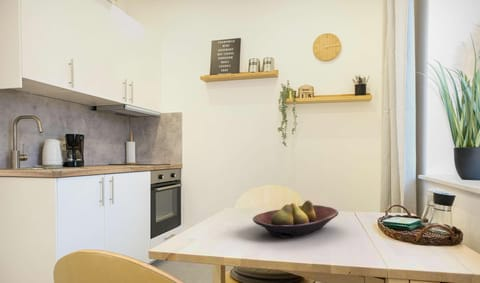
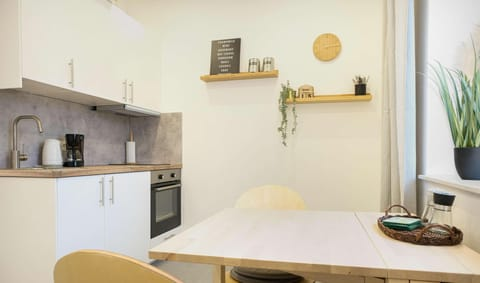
- fruit bowl [252,199,339,239]
